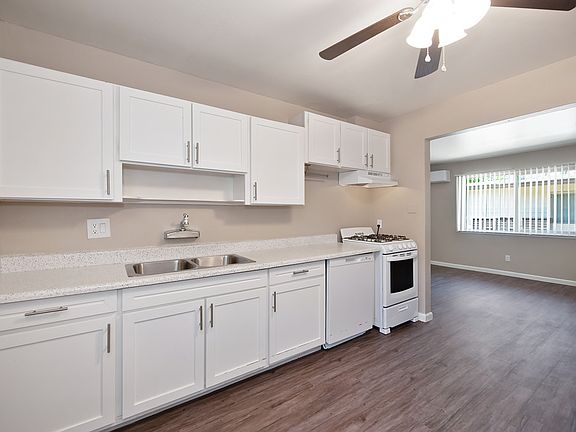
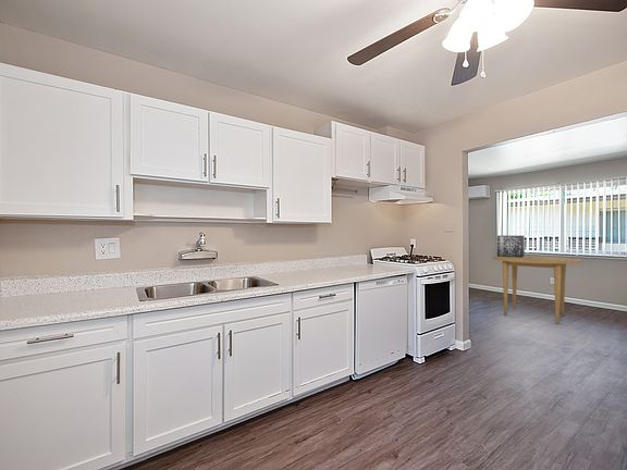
+ decorative cube [496,235,526,258]
+ dining table [492,255,582,325]
